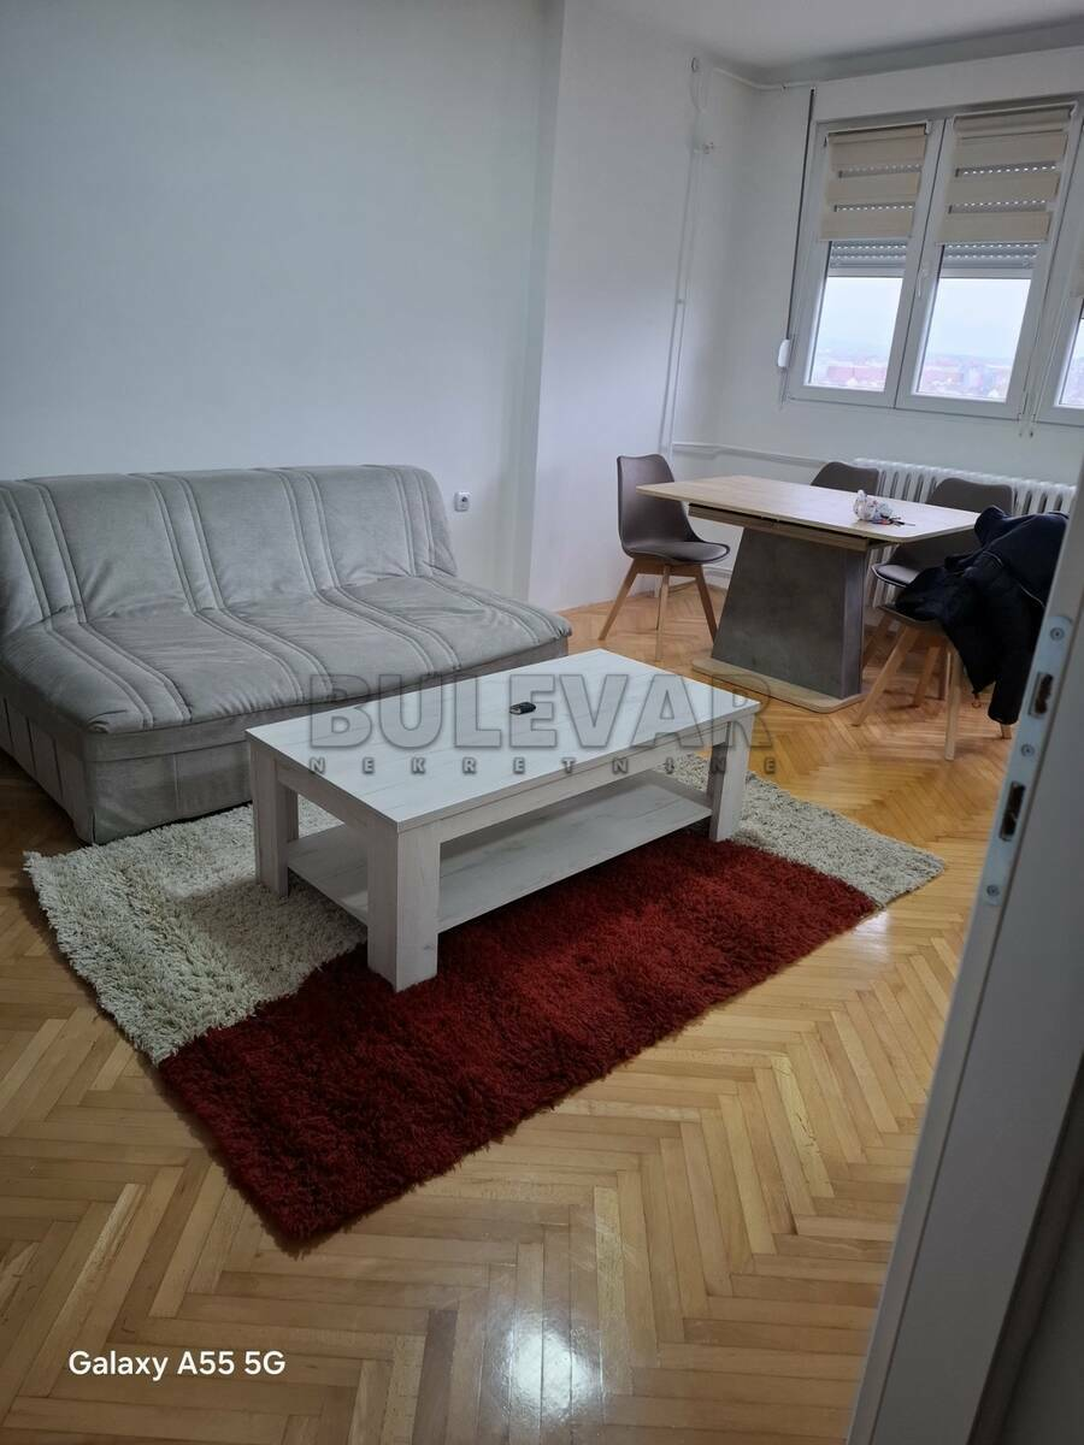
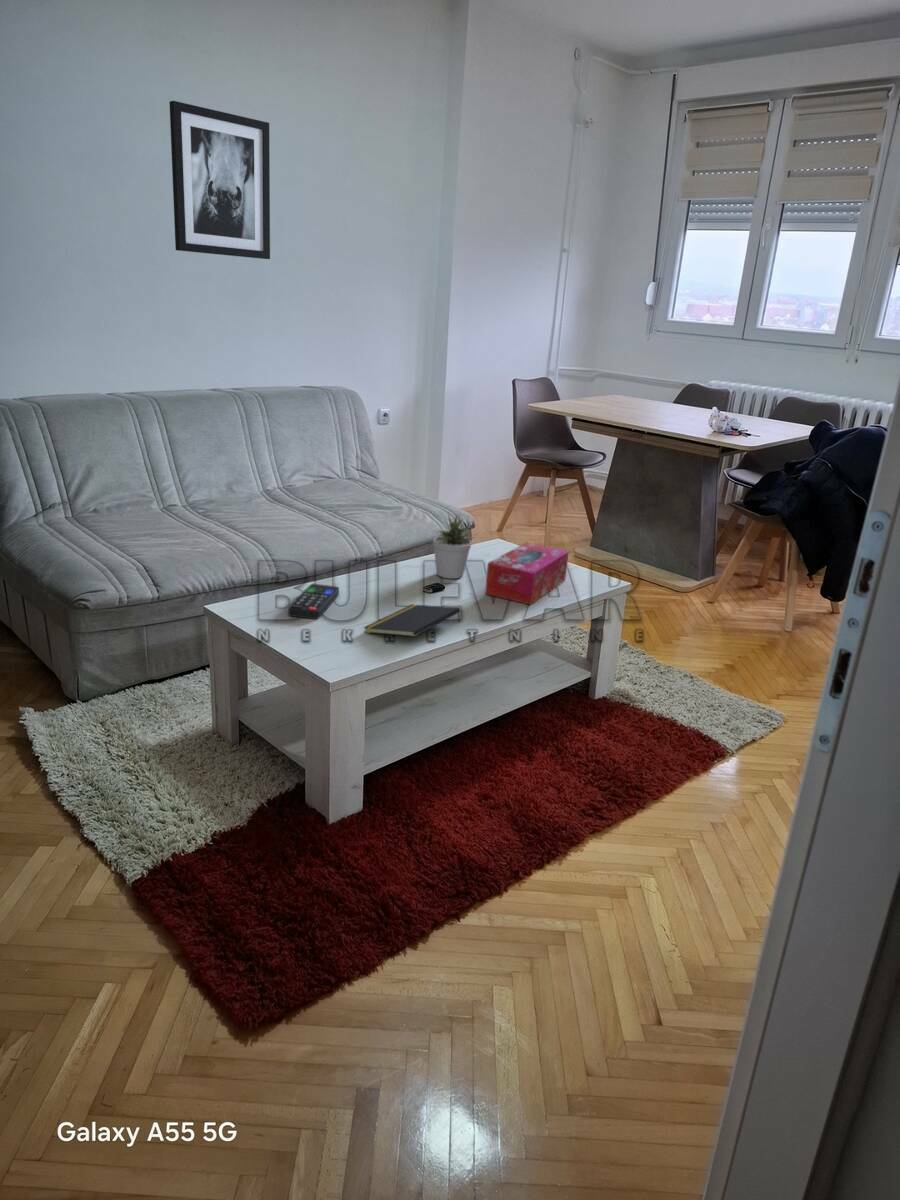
+ tissue box [484,542,570,606]
+ potted plant [432,512,476,580]
+ notepad [362,604,462,637]
+ remote control [287,583,340,620]
+ wall art [168,100,271,260]
